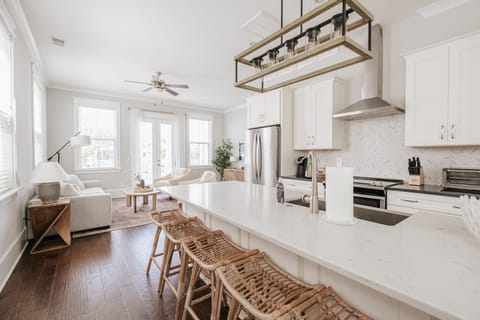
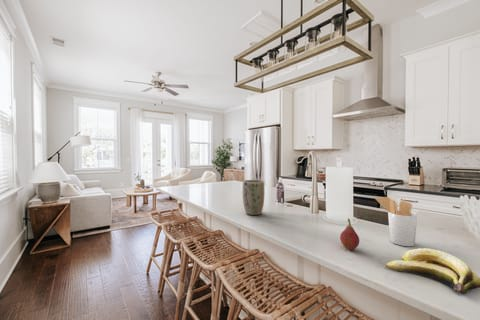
+ plant pot [242,179,265,216]
+ fruit [339,218,360,251]
+ banana [385,247,480,295]
+ utensil holder [374,196,418,247]
